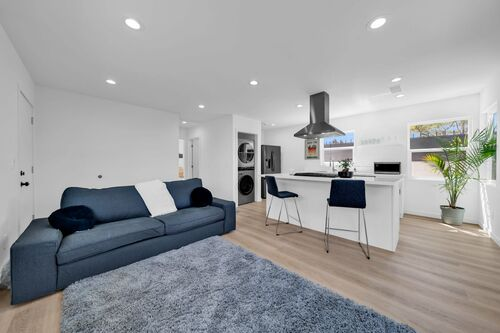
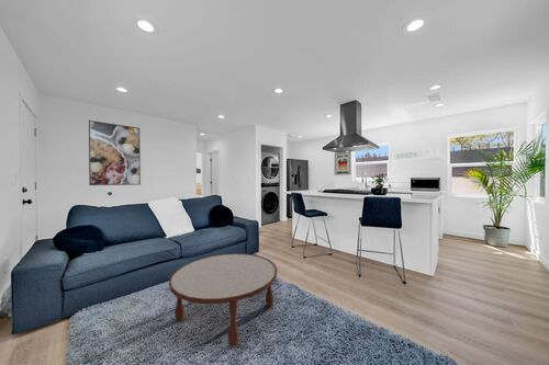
+ coffee table [168,252,278,347]
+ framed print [88,119,142,186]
